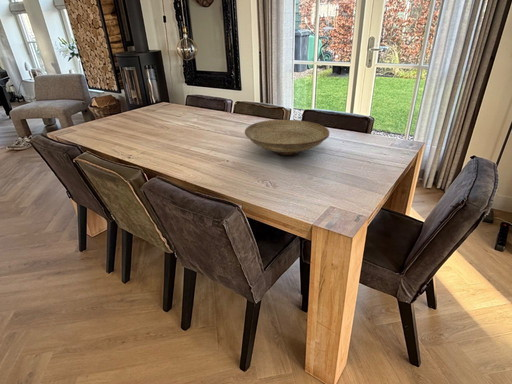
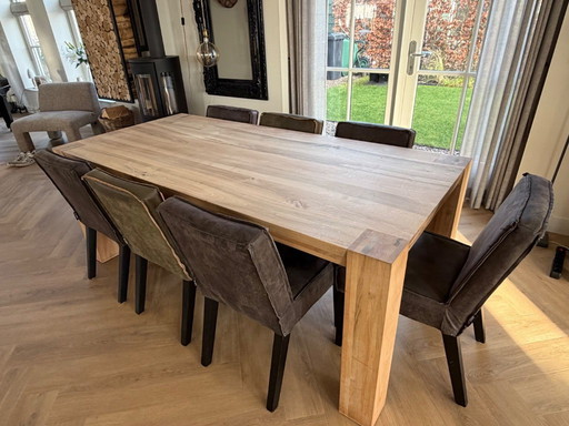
- decorative bowl [244,119,330,156]
